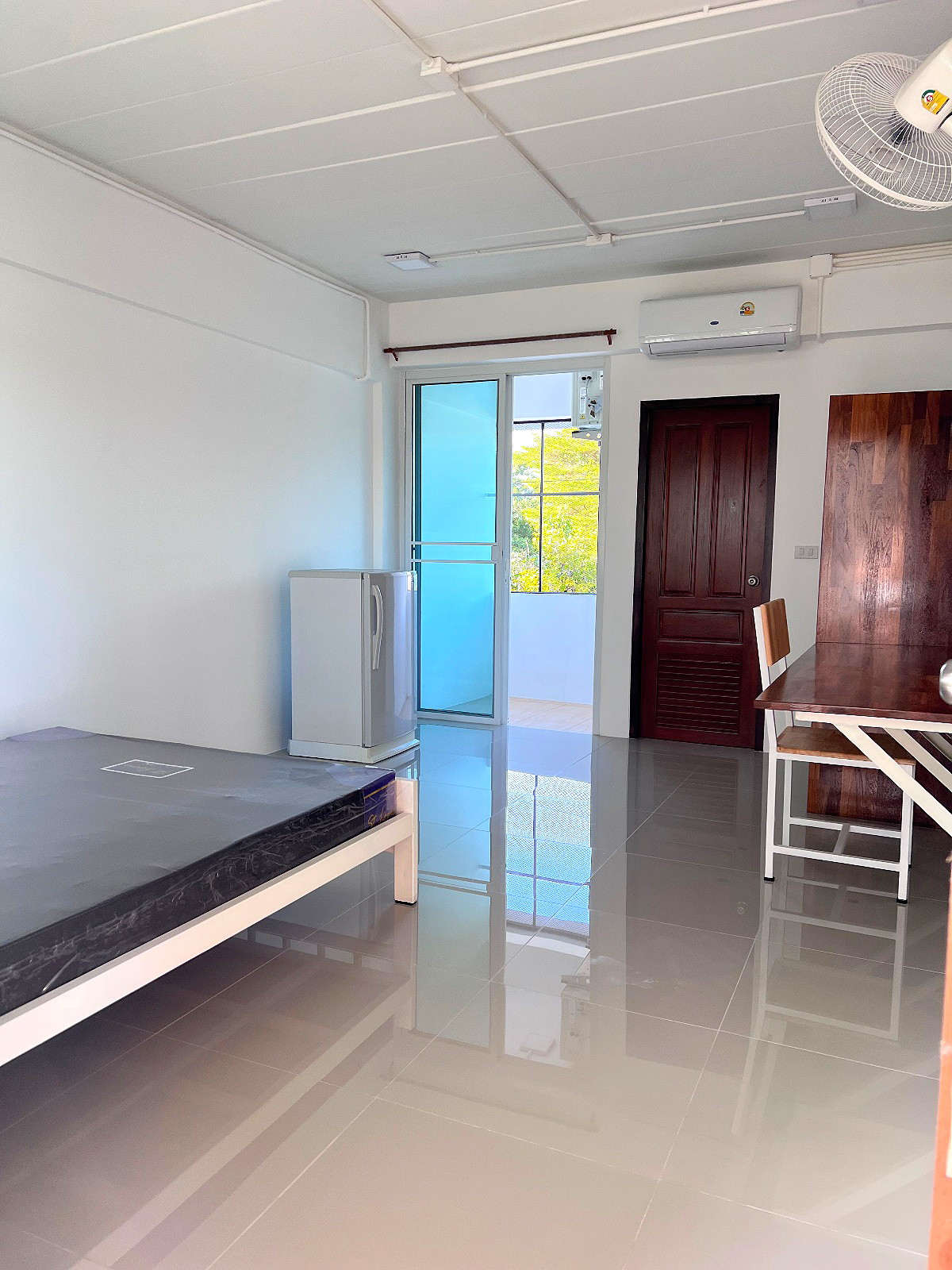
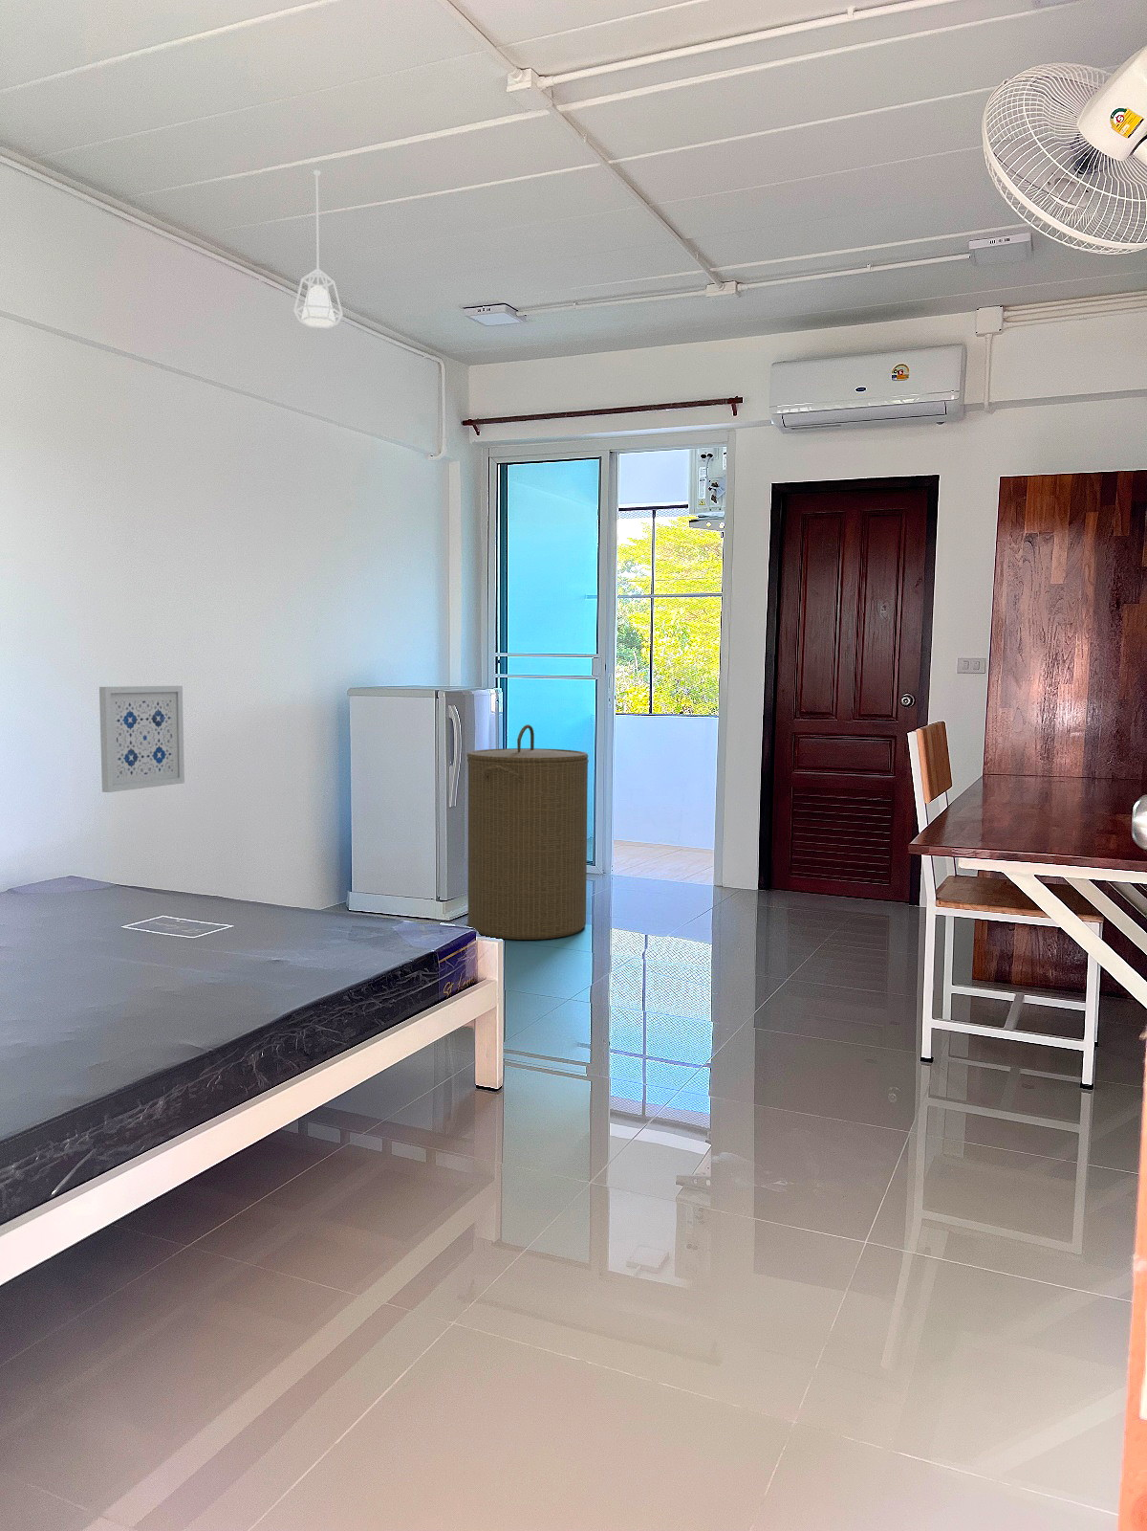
+ pendant lamp [293,169,345,329]
+ wall art [99,685,186,793]
+ laundry hamper [465,723,589,940]
